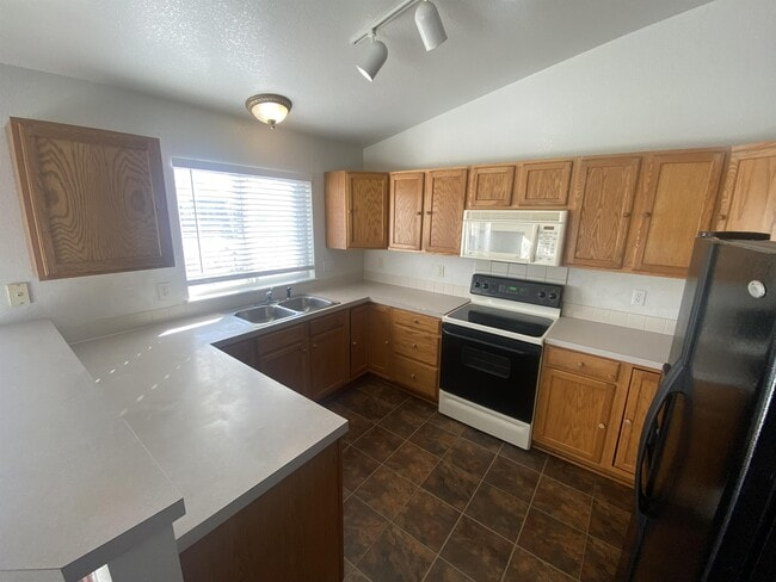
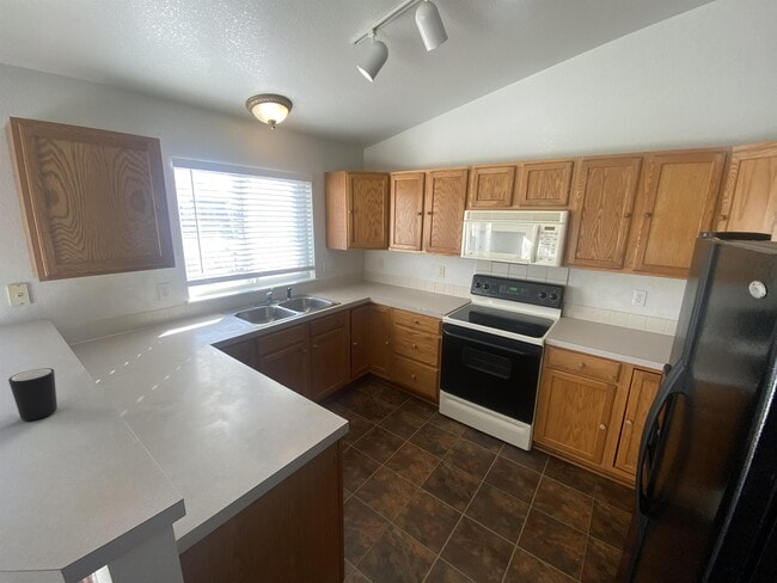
+ mug [7,367,59,422]
